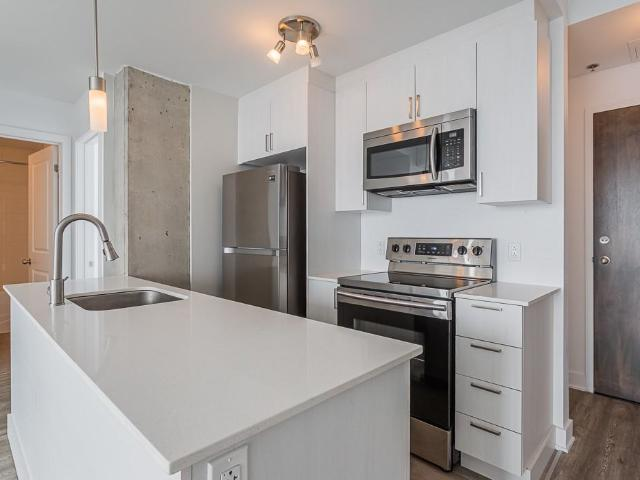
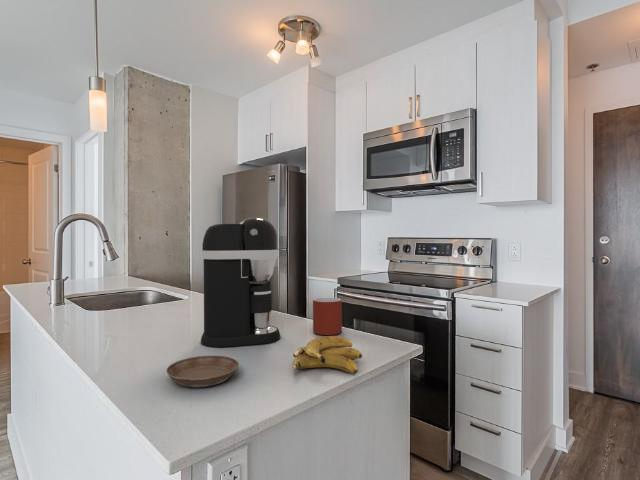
+ banana [291,335,363,375]
+ mug [312,296,343,336]
+ coffee maker [200,217,281,348]
+ saucer [165,355,240,388]
